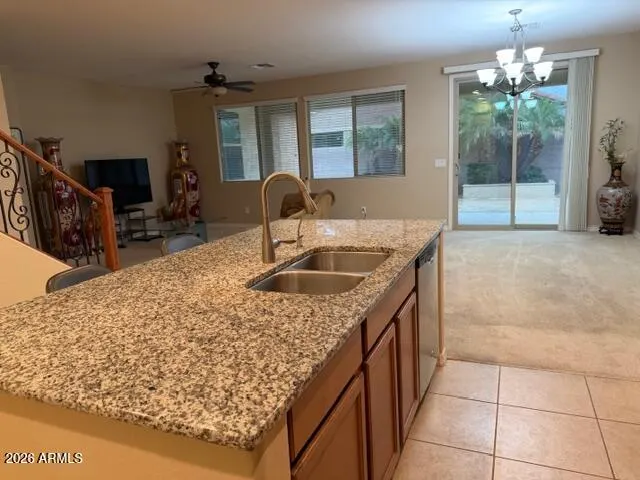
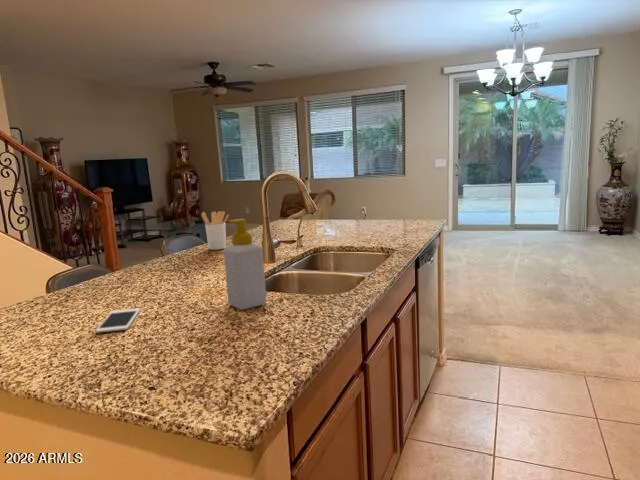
+ cell phone [94,308,141,334]
+ utensil holder [200,210,230,251]
+ soap bottle [223,218,267,311]
